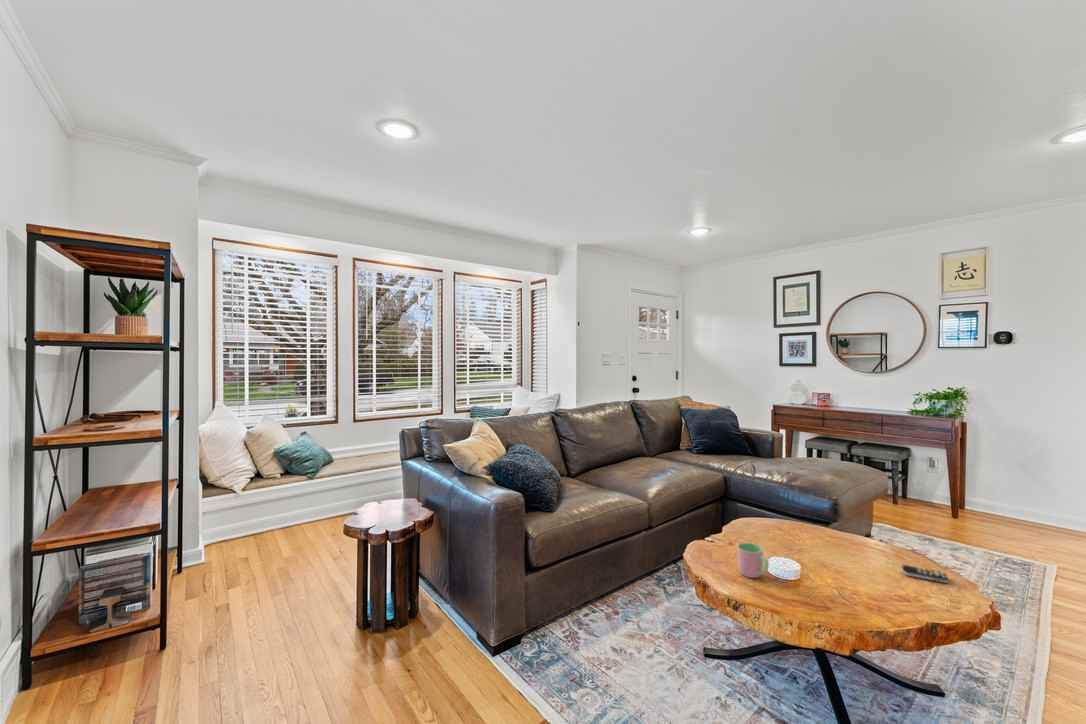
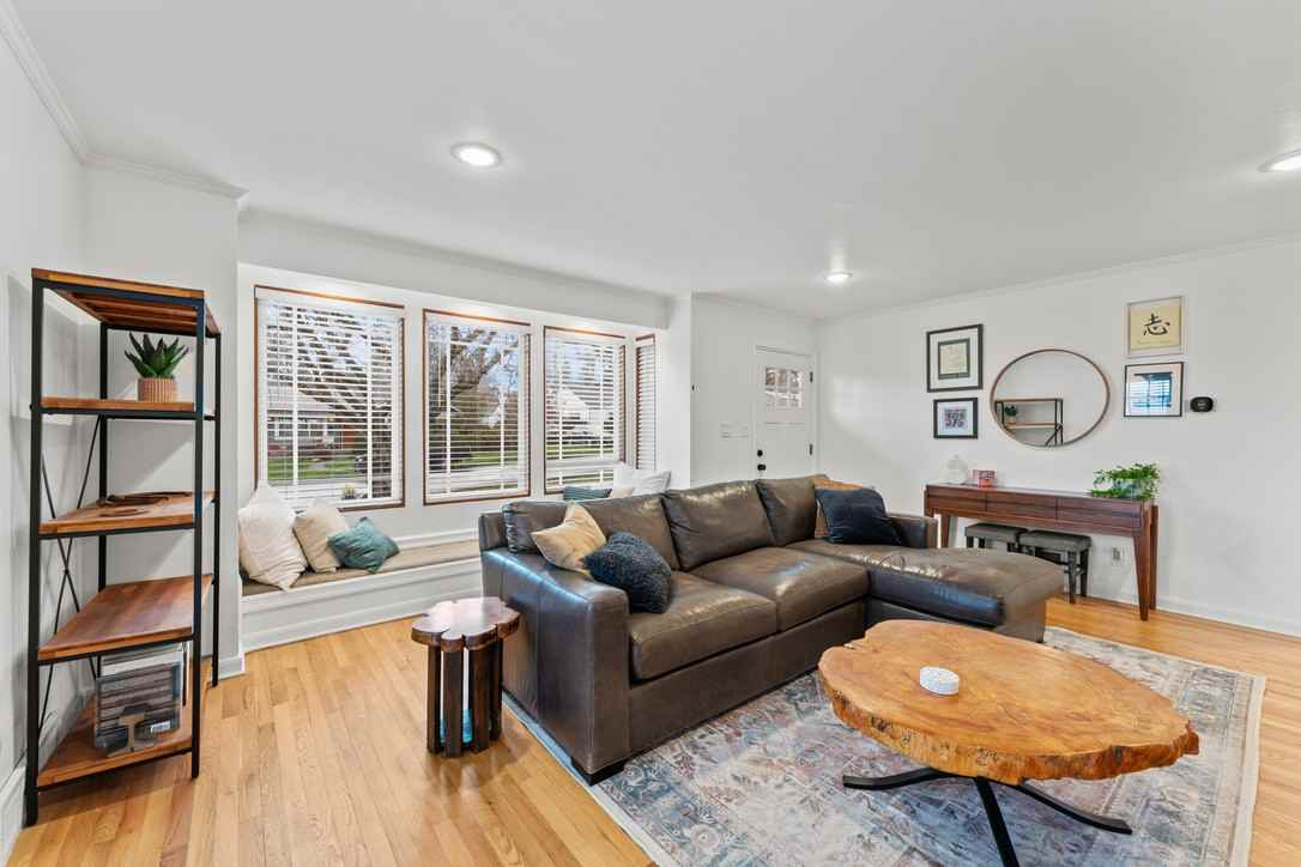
- remote control [901,564,949,584]
- cup [736,542,770,579]
